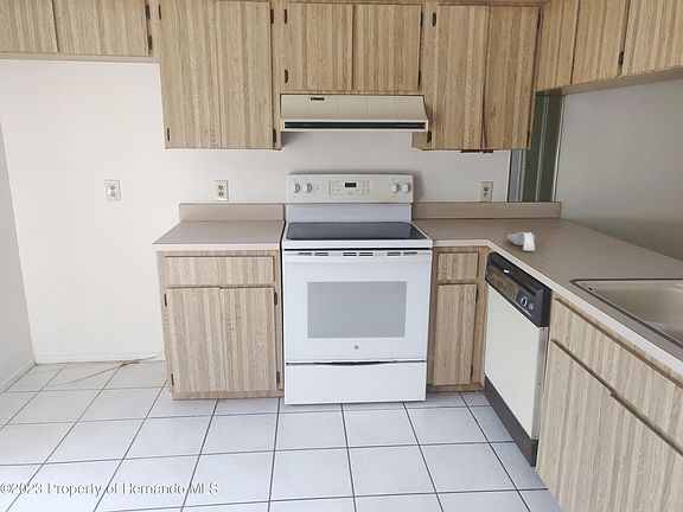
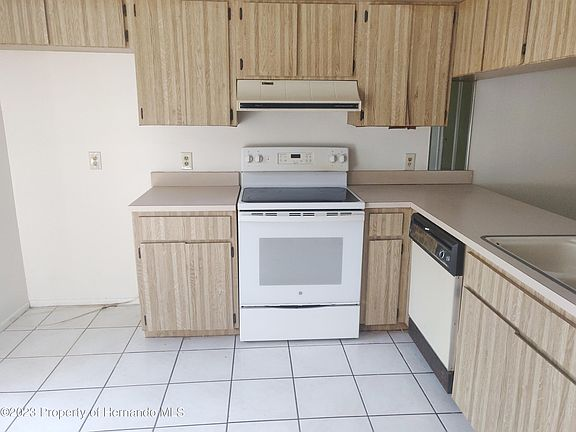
- spoon rest [506,231,536,252]
